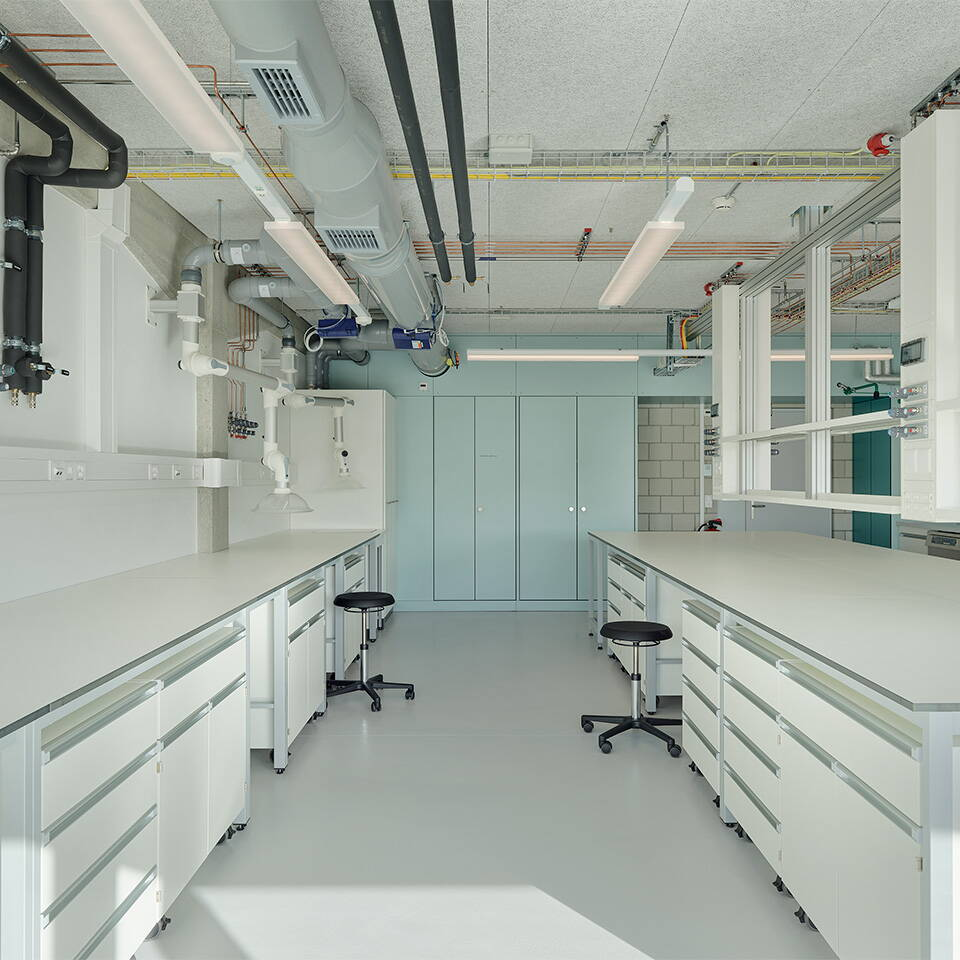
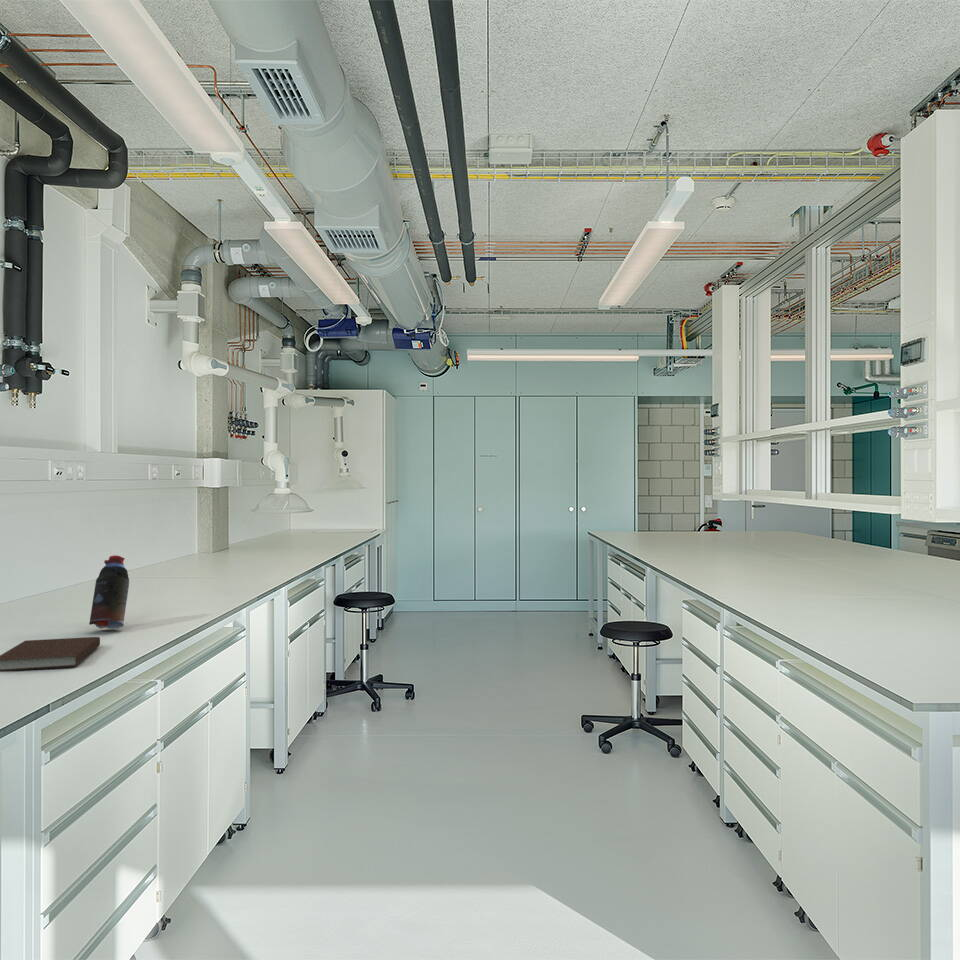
+ notebook [0,636,101,673]
+ bottle [88,554,130,630]
